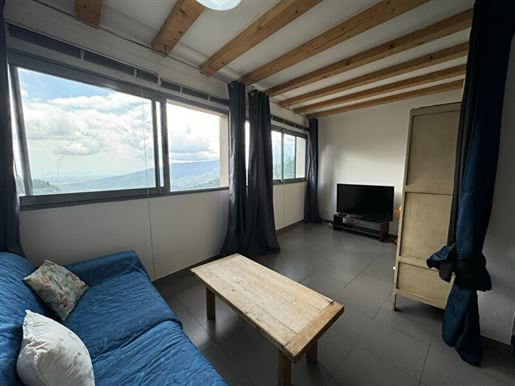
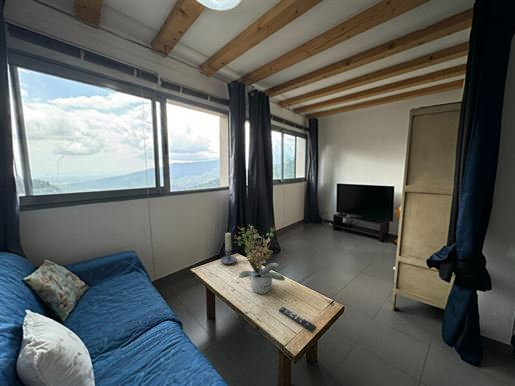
+ candle holder [220,232,238,266]
+ remote control [278,306,318,333]
+ potted plant [233,224,286,295]
